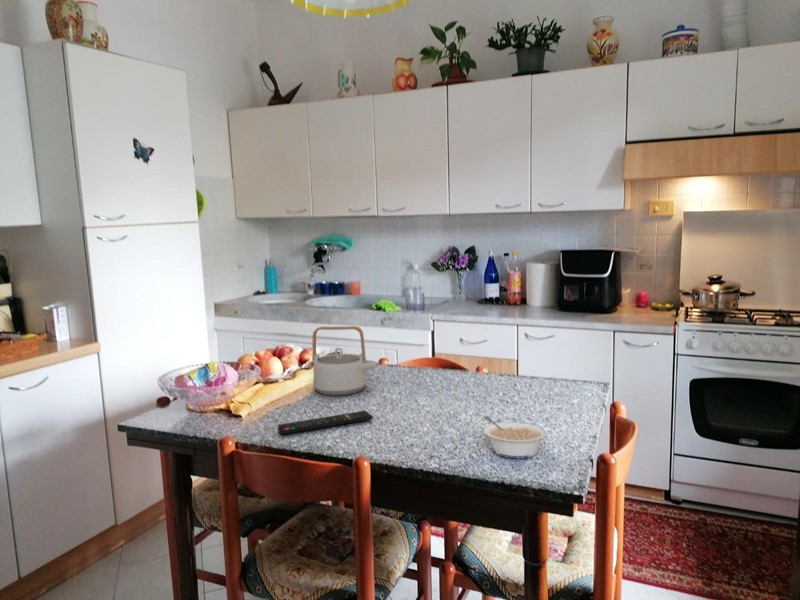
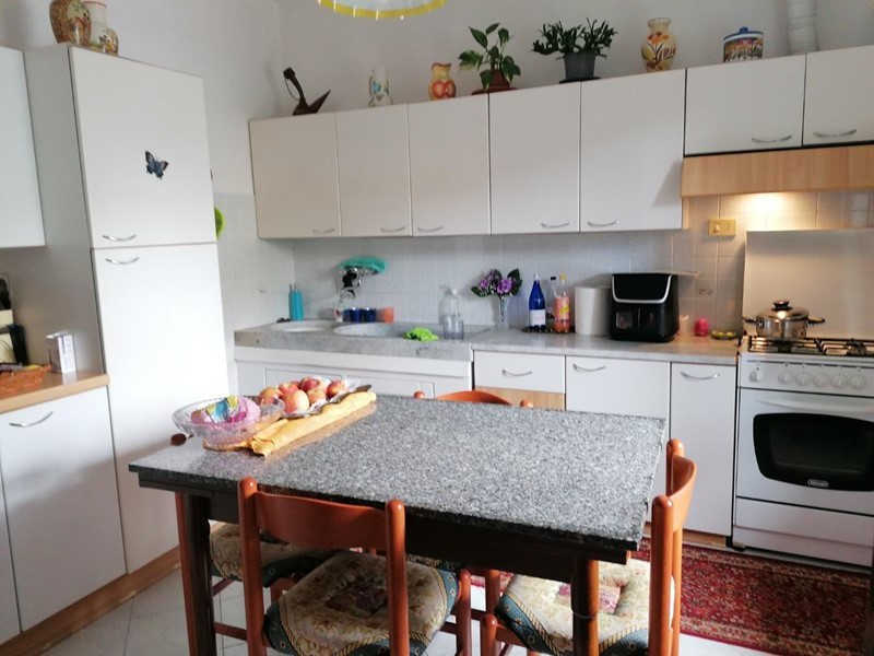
- legume [483,415,548,459]
- teapot [311,325,378,397]
- remote control [277,410,374,435]
